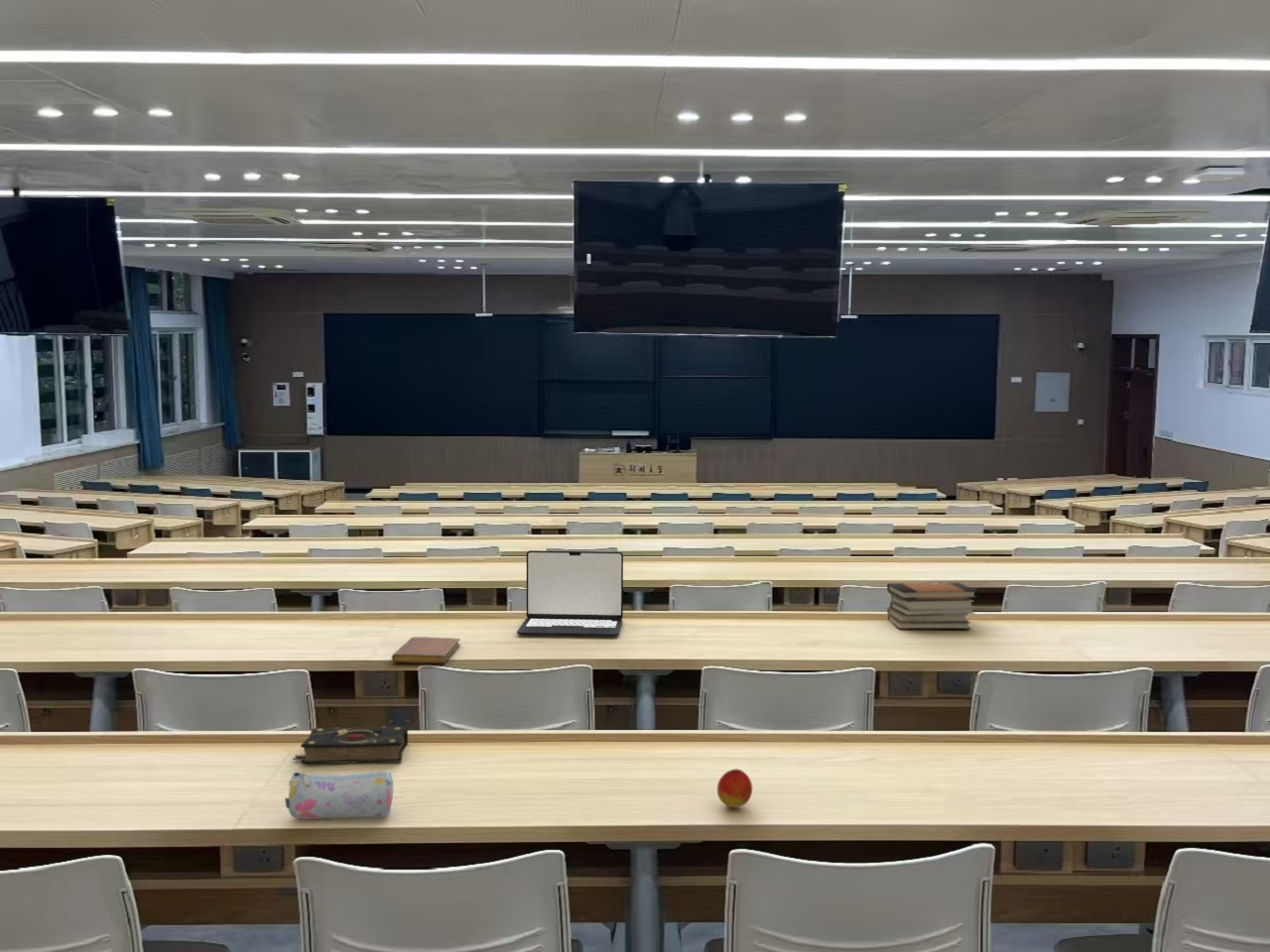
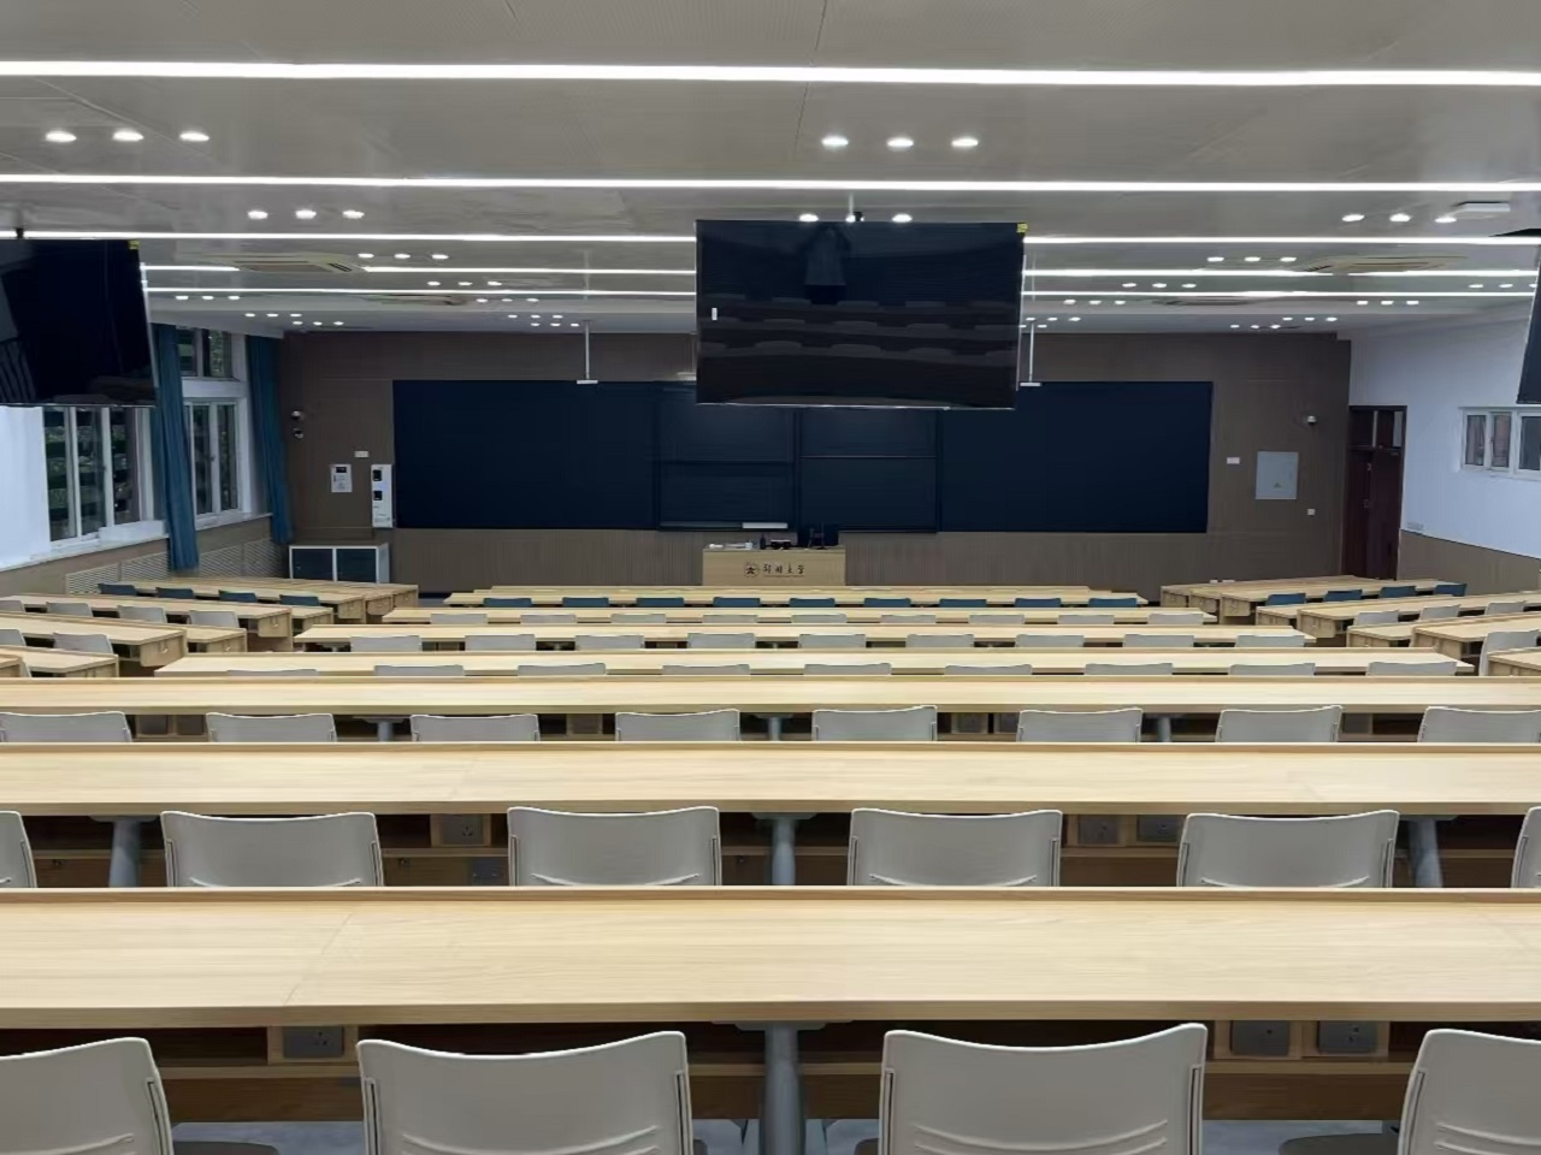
- book [292,726,409,765]
- laptop [516,549,624,638]
- peach [716,769,753,808]
- book stack [886,581,978,630]
- pencil case [284,770,394,820]
- notebook [391,636,461,664]
